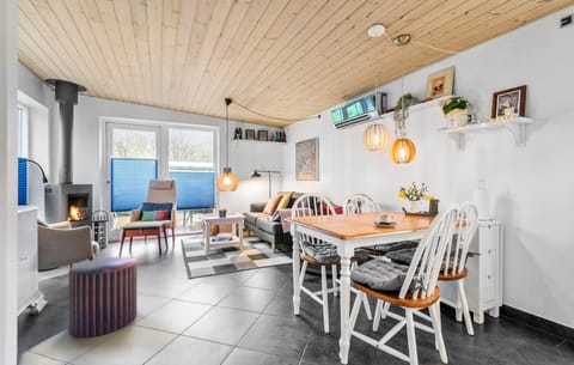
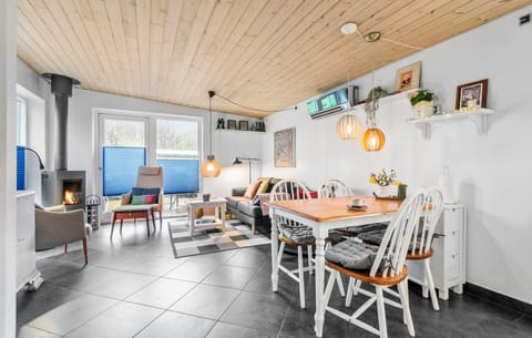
- pouf [68,256,138,339]
